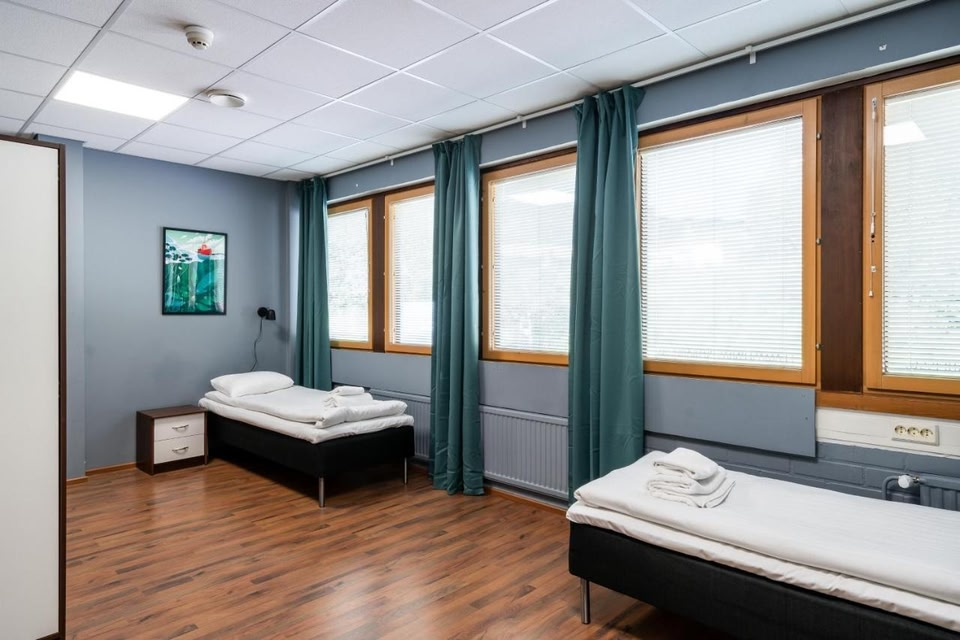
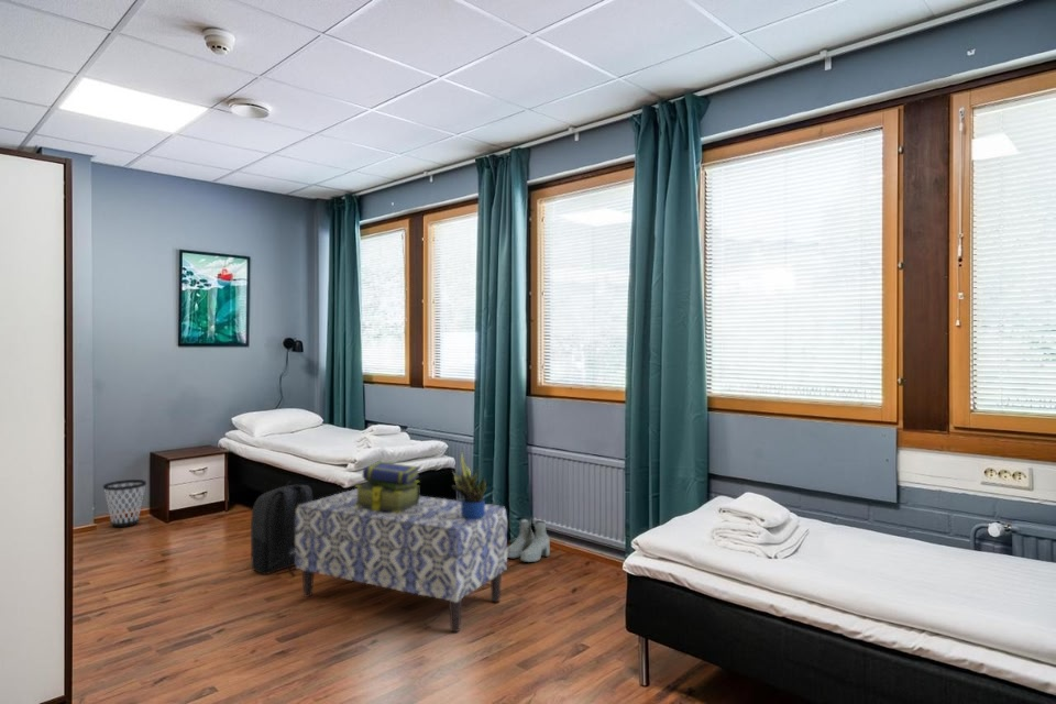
+ bench [295,487,508,632]
+ boots [507,517,551,563]
+ stack of books [354,461,421,513]
+ potted plant [451,452,487,519]
+ backpack [250,481,314,576]
+ wastebasket [102,479,147,528]
